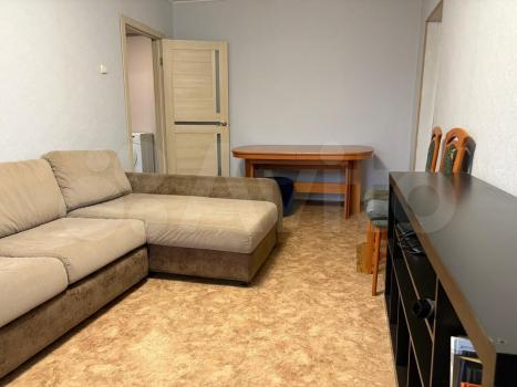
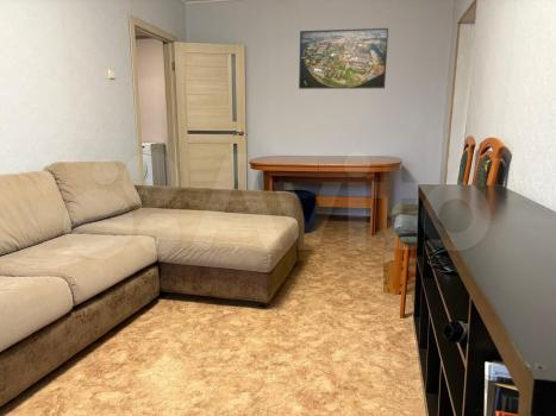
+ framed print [298,27,389,90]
